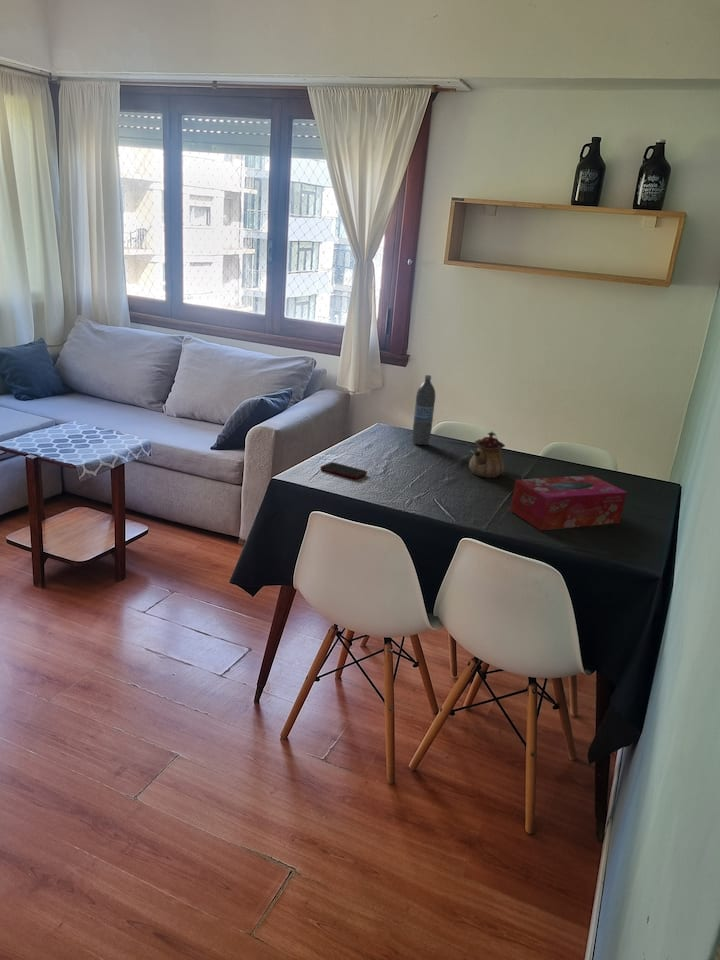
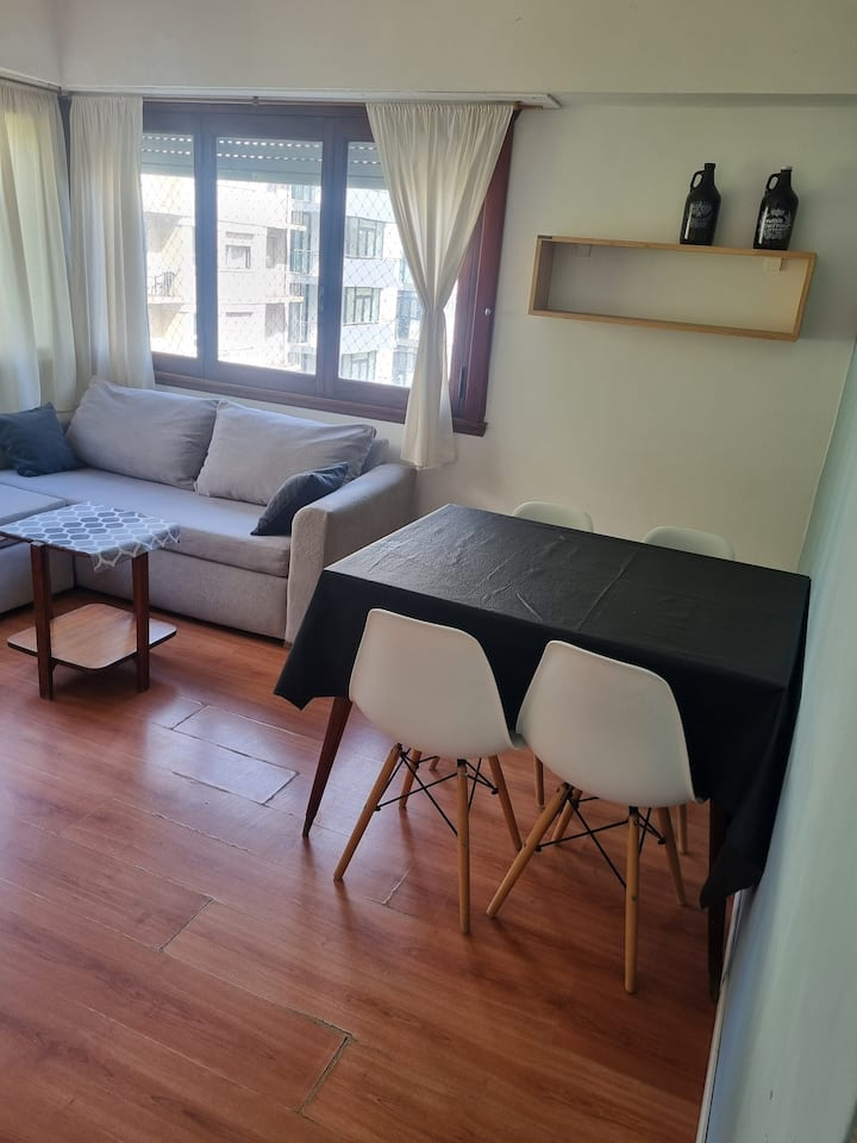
- water bottle [411,374,436,446]
- teapot [468,431,506,479]
- tissue box [509,474,628,532]
- cell phone [319,461,368,480]
